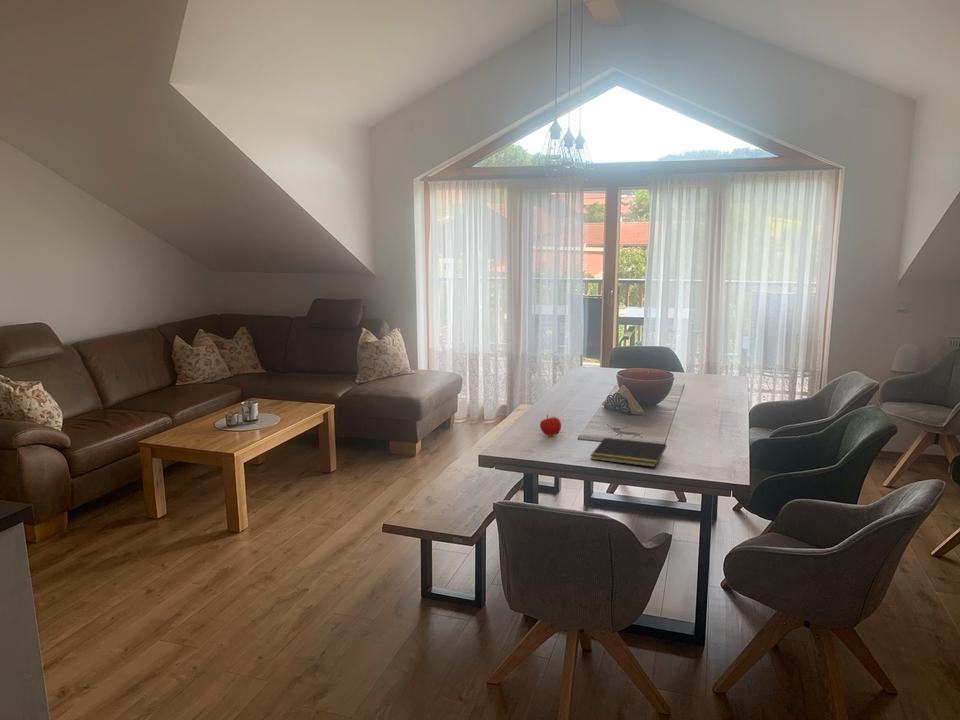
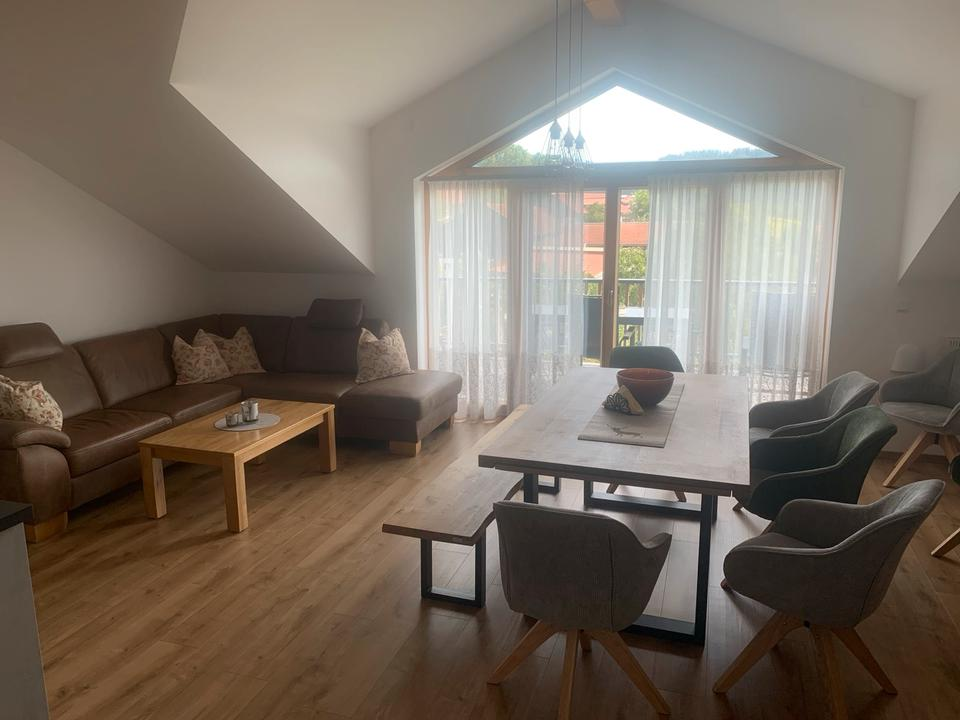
- notepad [590,437,667,468]
- fruit [539,414,562,437]
